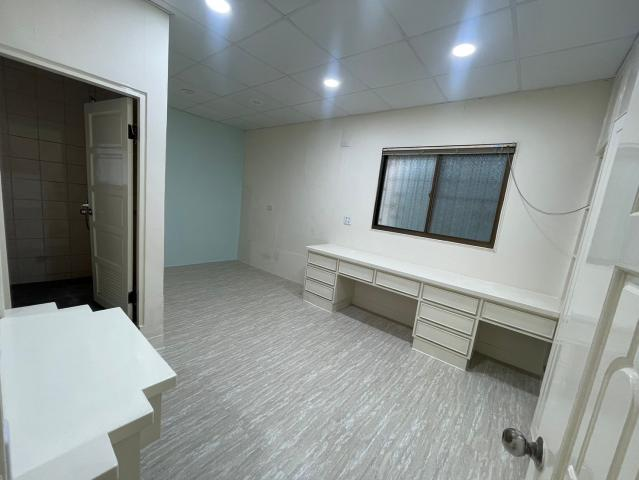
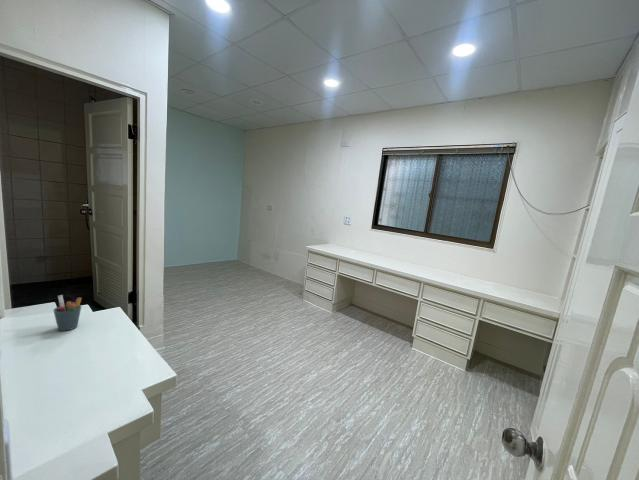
+ pen holder [53,294,83,332]
